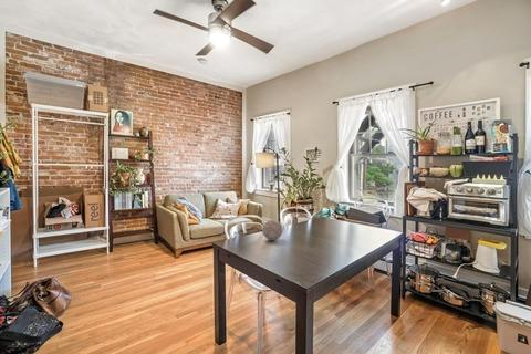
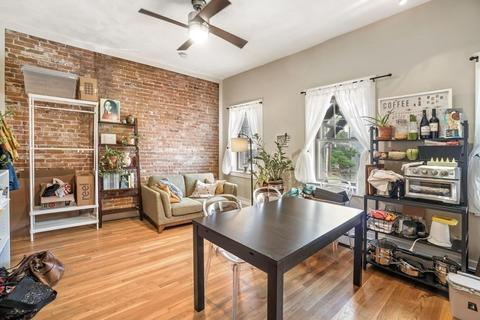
- decorative ball [261,219,284,241]
